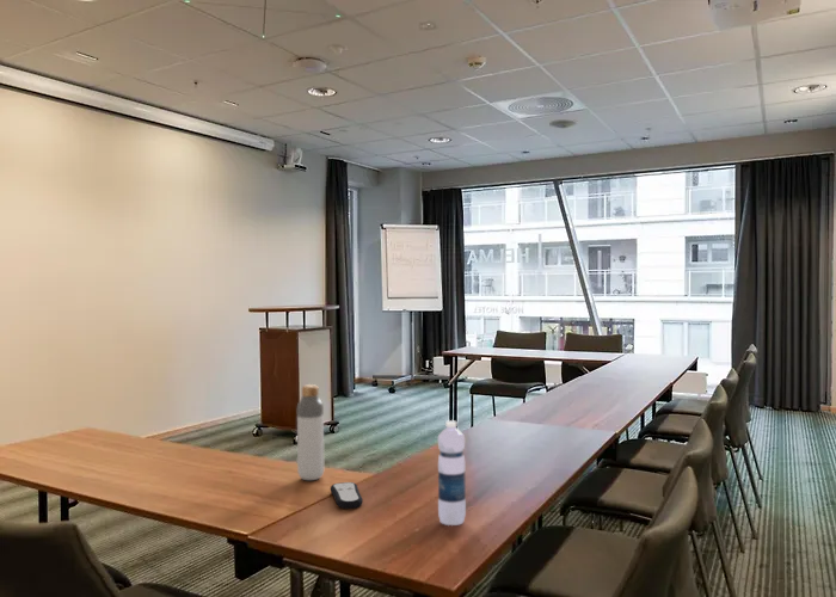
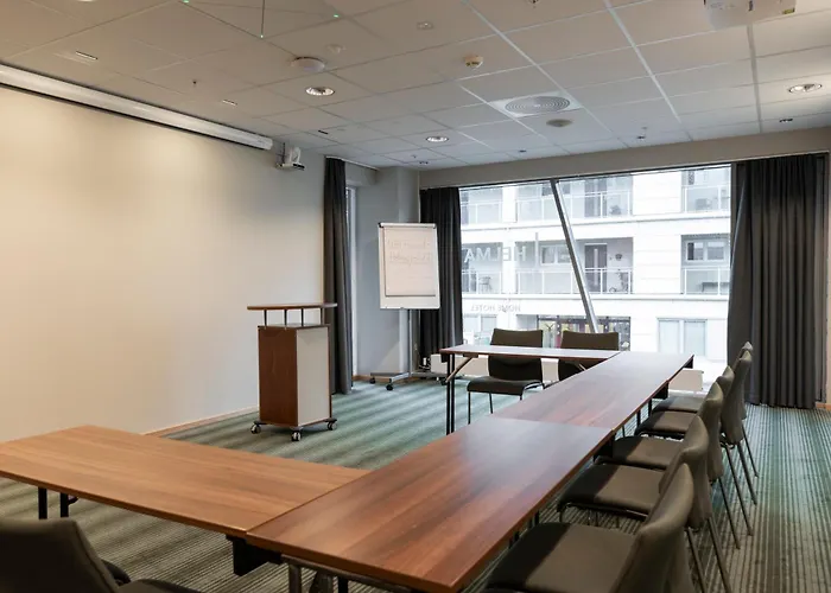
- remote control [330,481,364,510]
- water bottle [437,419,467,527]
- bottle [296,383,325,481]
